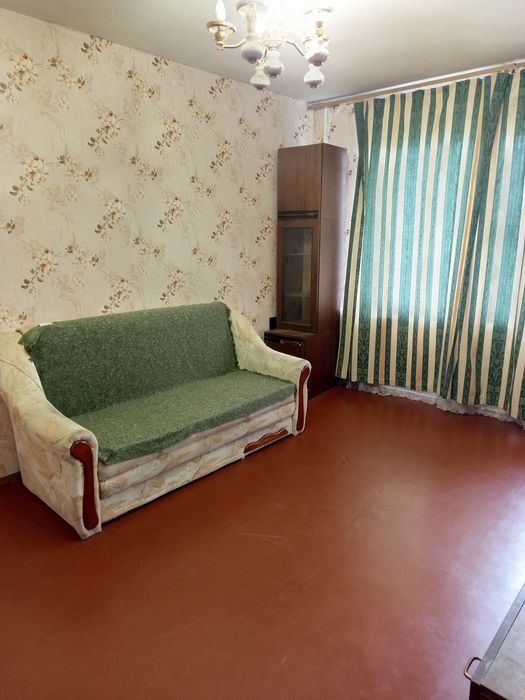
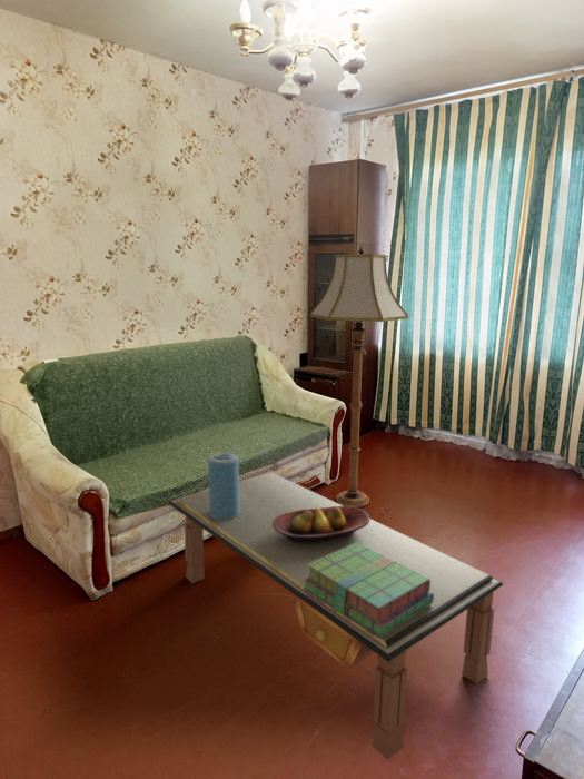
+ stack of books [303,542,434,639]
+ fruit bowl [273,506,370,543]
+ floor lamp [309,245,409,509]
+ decorative vase [207,452,240,520]
+ coffee table [167,471,504,760]
